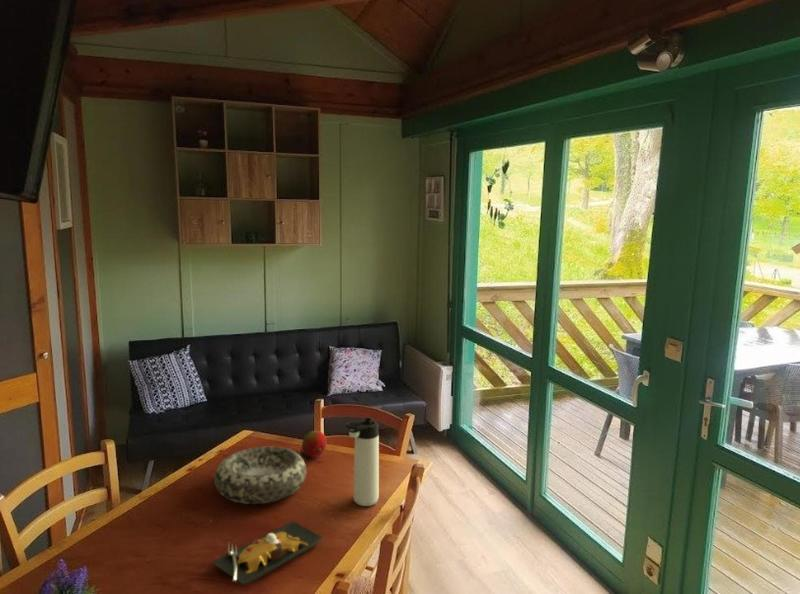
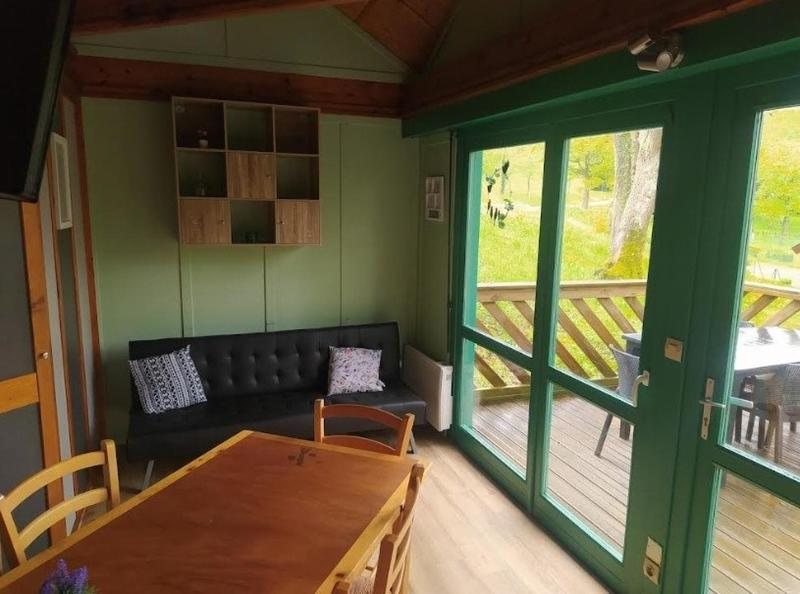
- decorative bowl [213,446,307,505]
- thermos bottle [345,417,380,507]
- fruit [301,430,328,458]
- plate [211,520,325,585]
